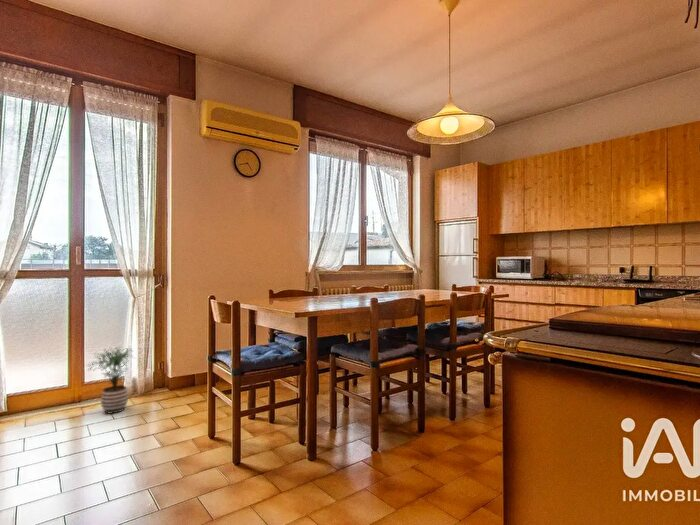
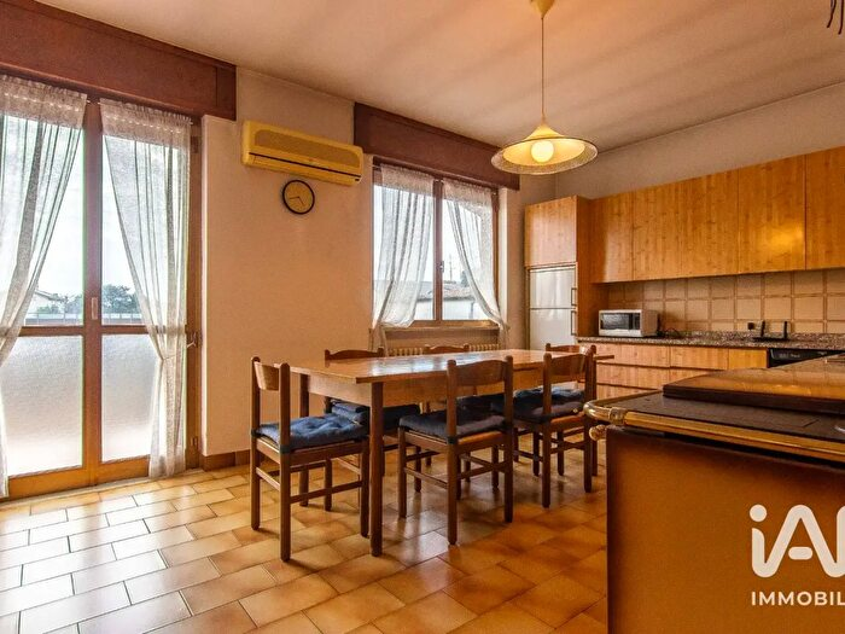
- potted plant [86,345,135,415]
